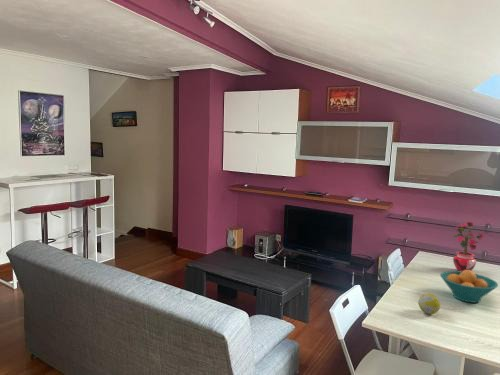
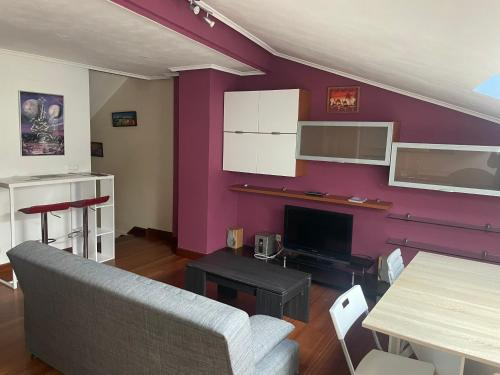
- potted plant [451,221,486,272]
- fruit bowl [439,270,499,304]
- decorative ball [418,293,441,315]
